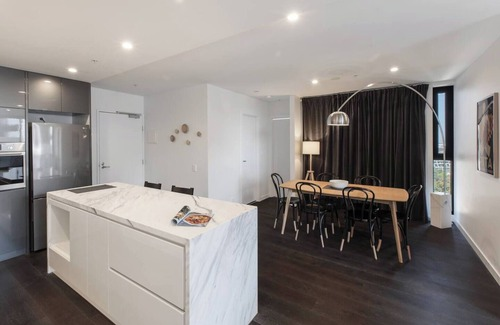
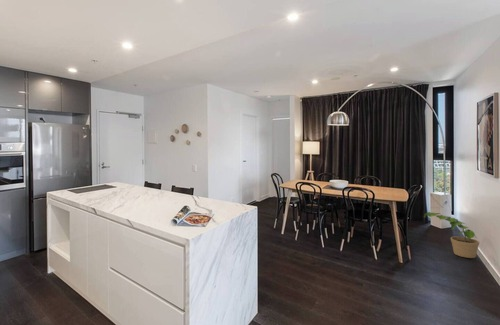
+ potted plant [423,211,480,259]
